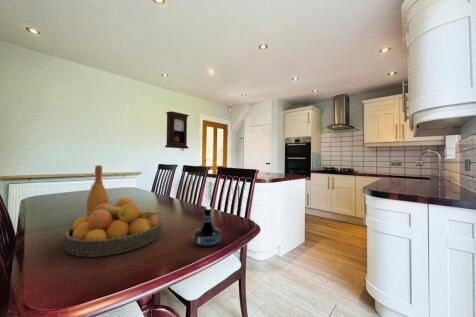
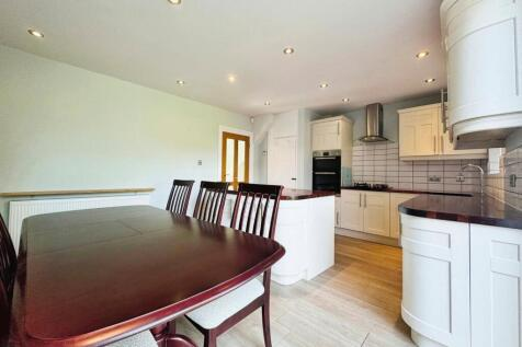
- tequila bottle [193,206,222,248]
- pendulum clock [164,110,190,150]
- fruit bowl [63,197,163,258]
- wine bottle [86,164,110,217]
